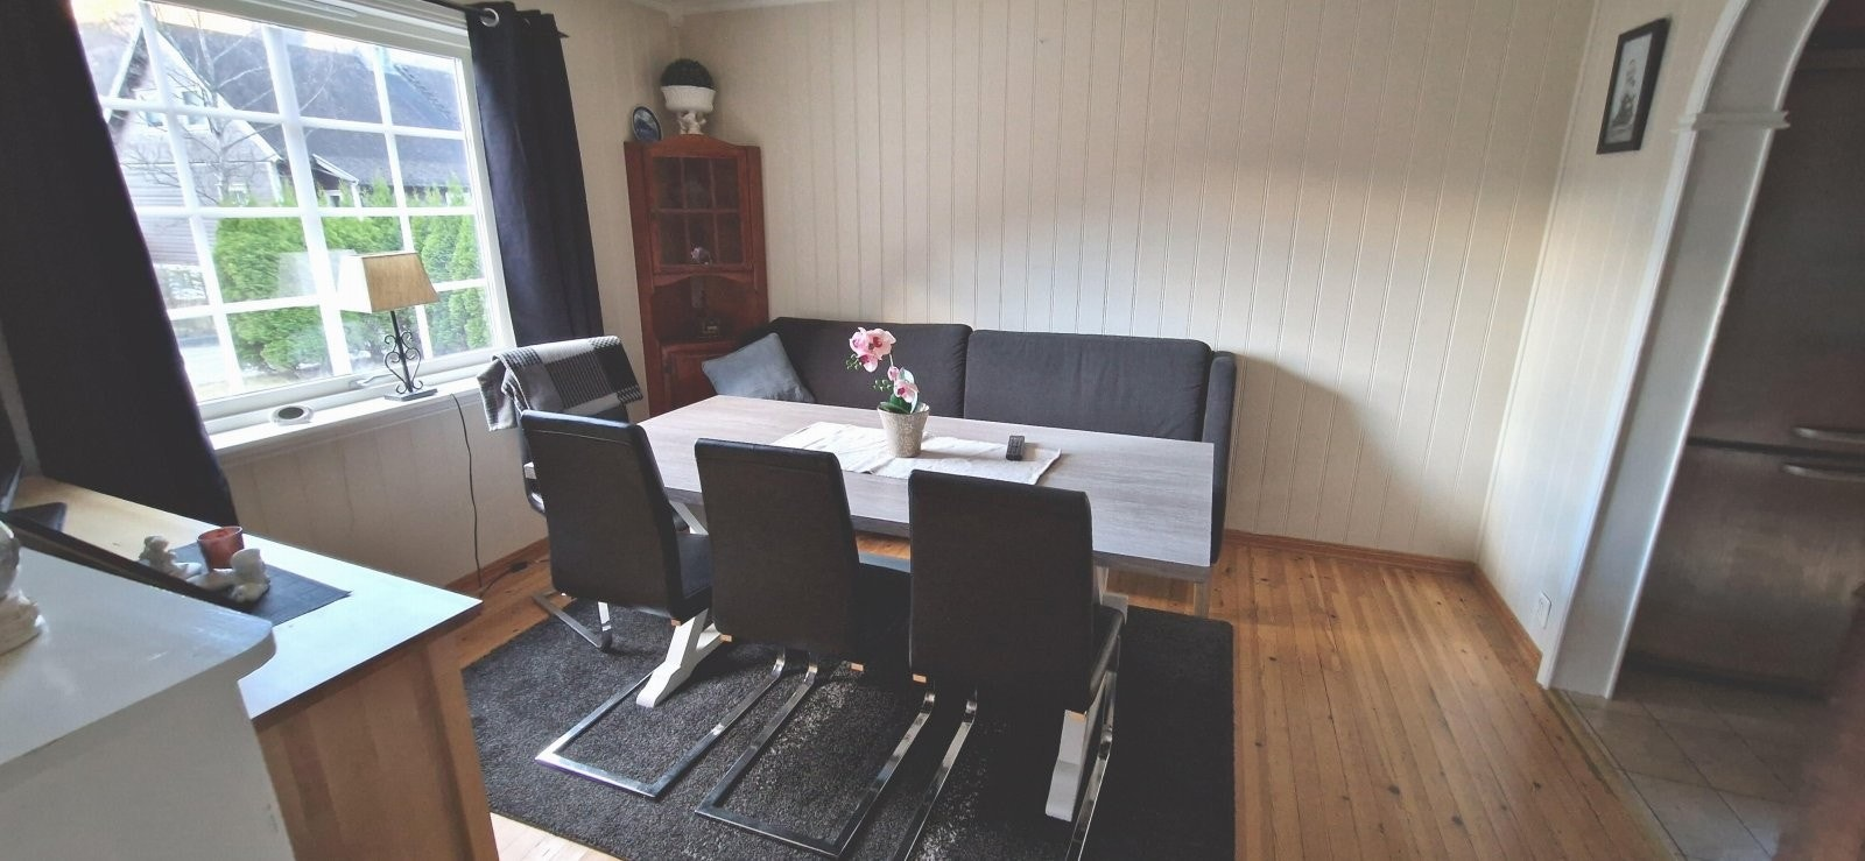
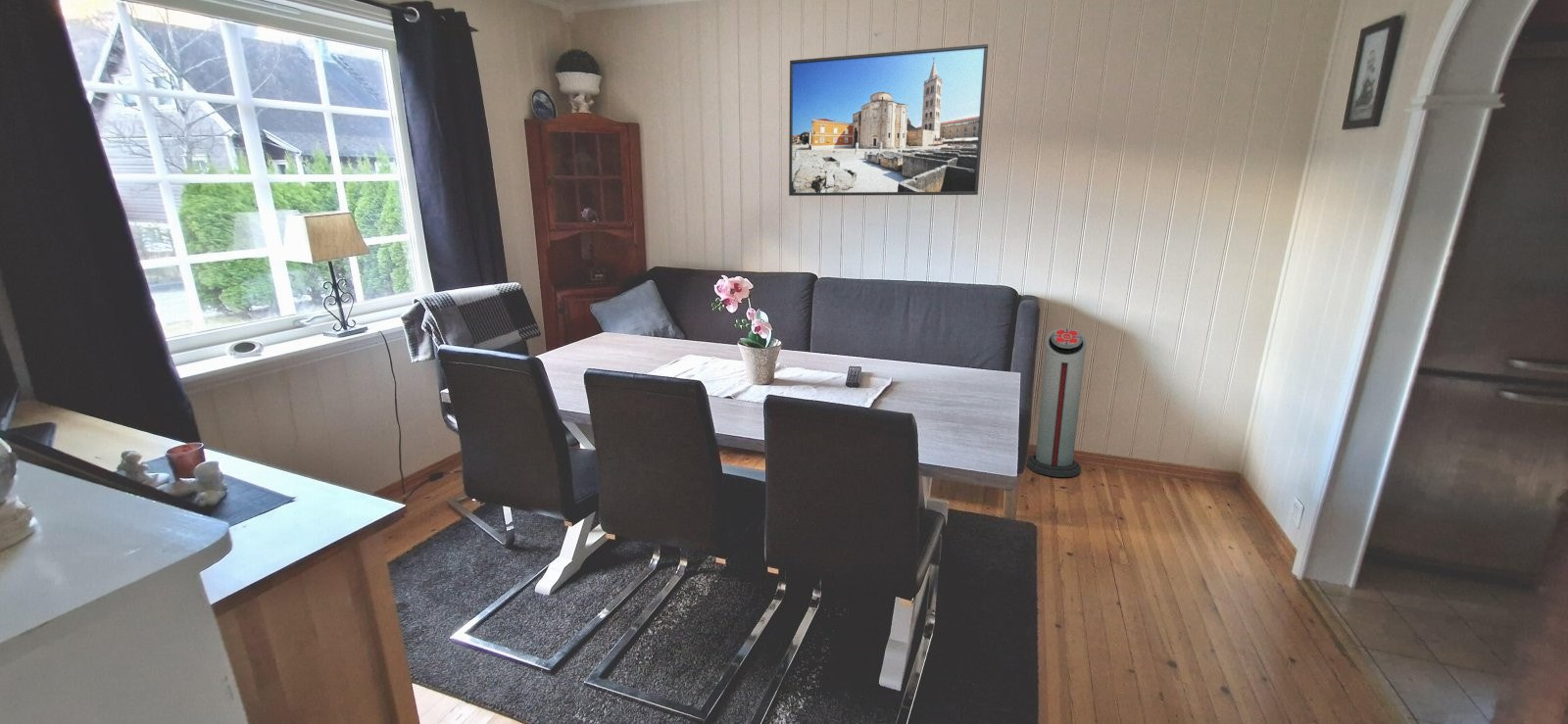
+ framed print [788,43,989,197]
+ air purifier [1025,327,1088,478]
